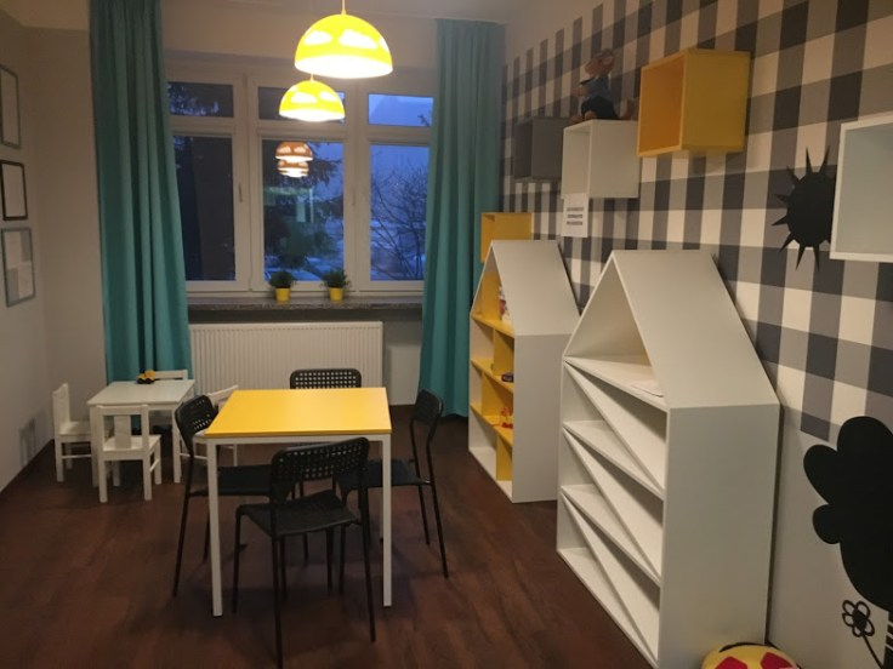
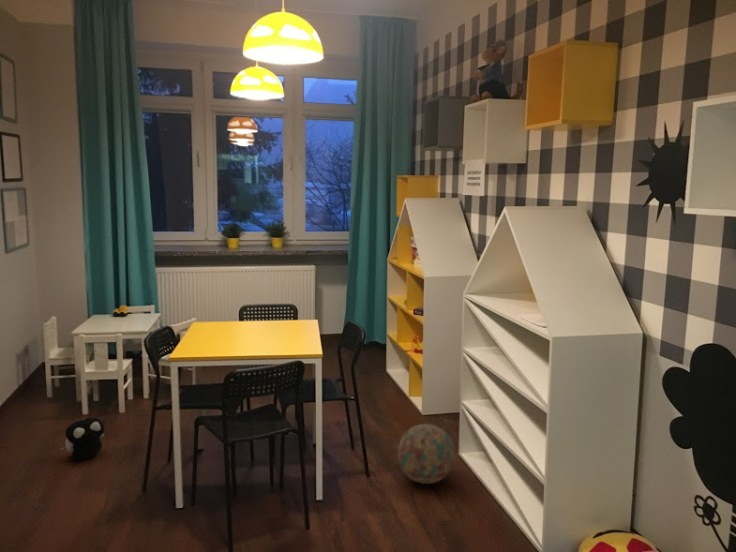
+ decorative ball [397,423,456,485]
+ plush toy [59,416,105,460]
